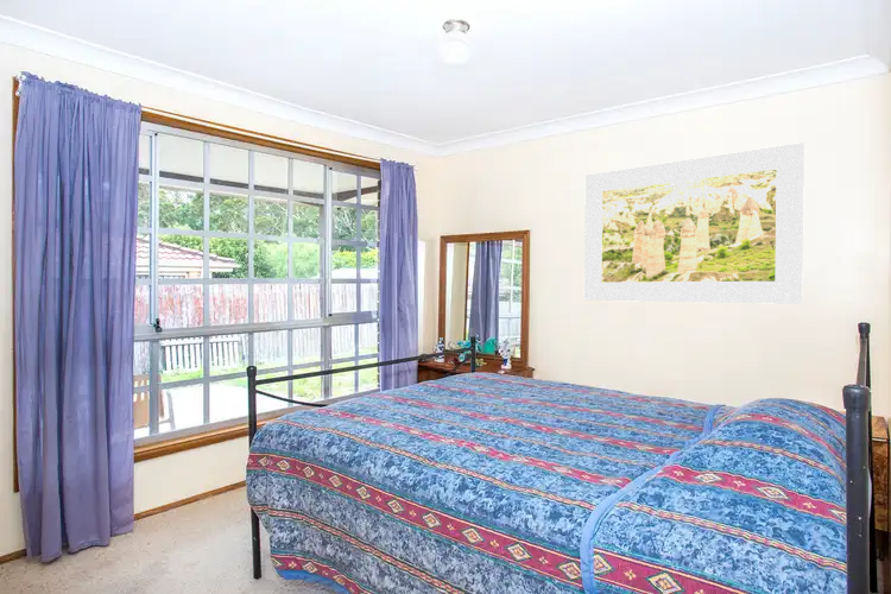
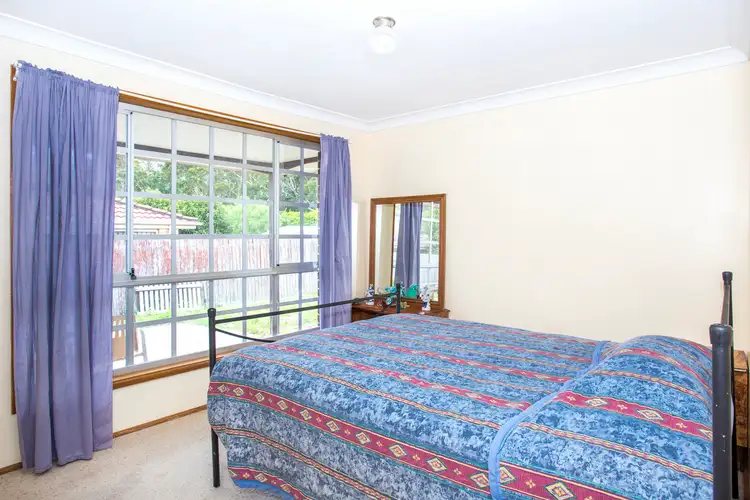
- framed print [583,141,805,305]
